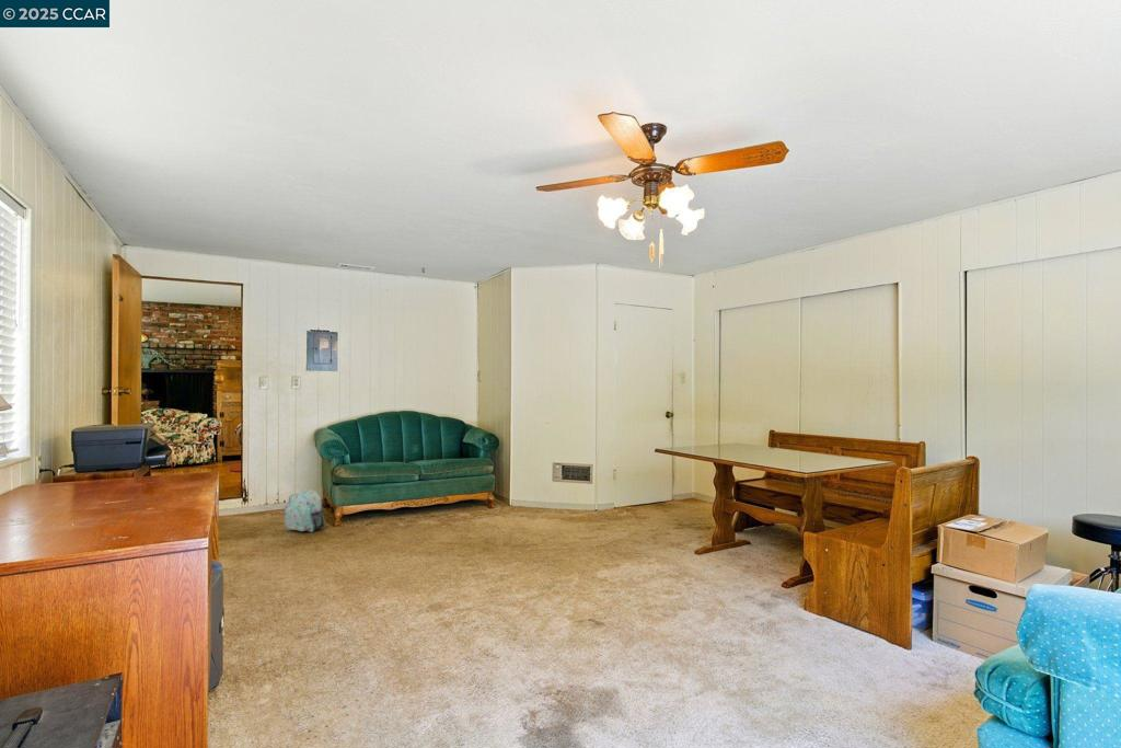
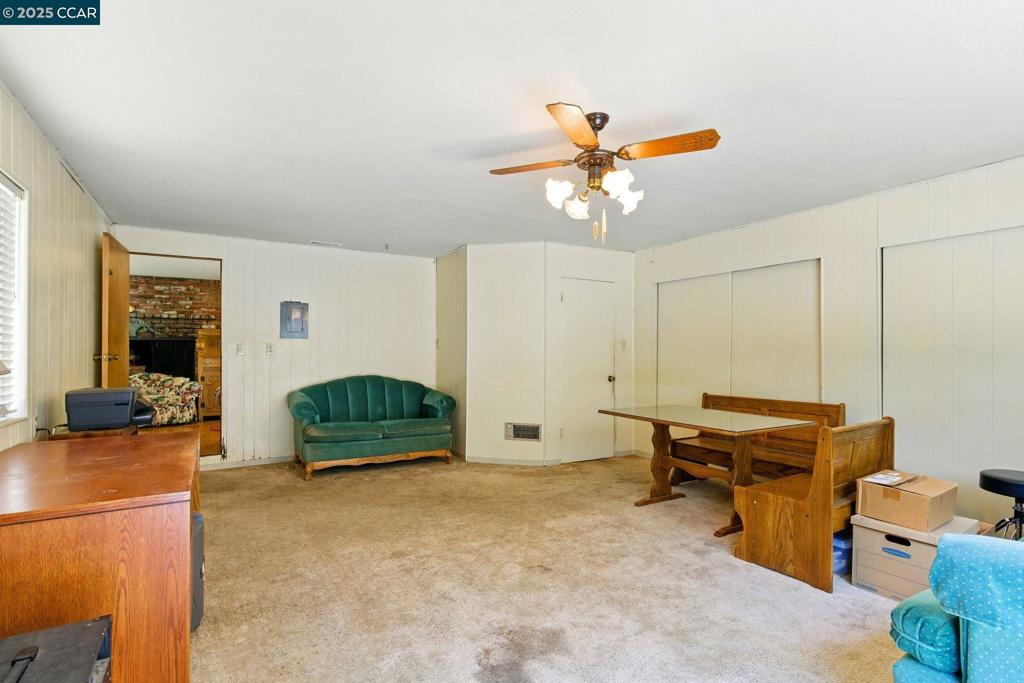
- backpack [282,488,326,533]
